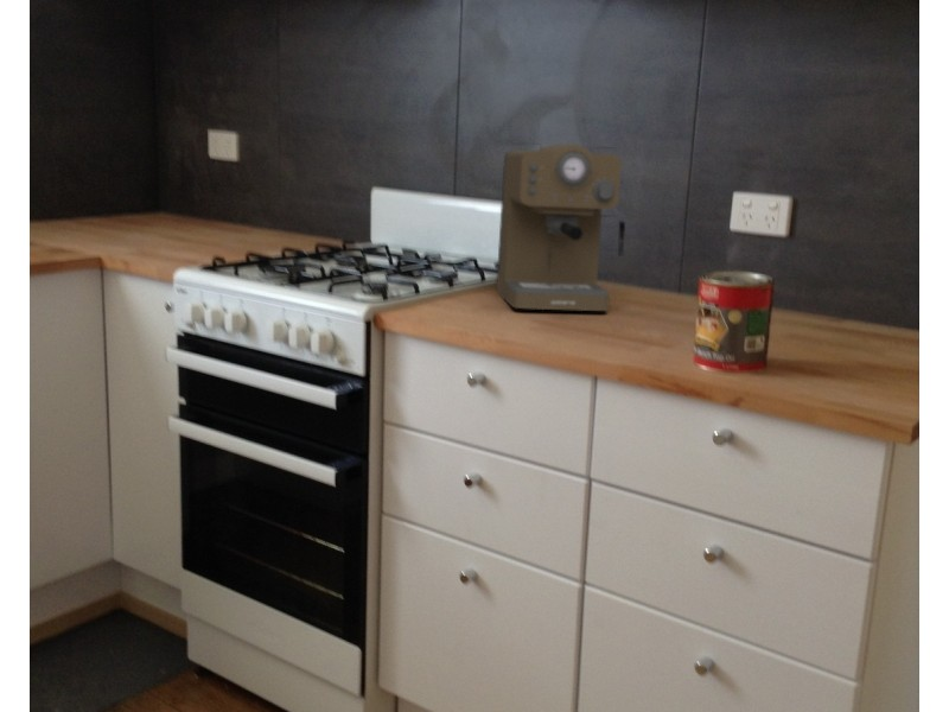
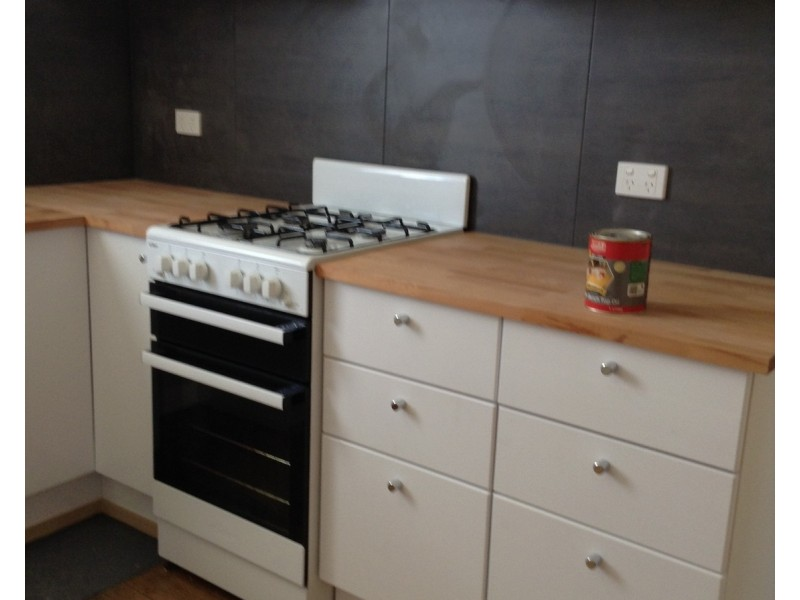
- coffee maker [495,141,626,312]
